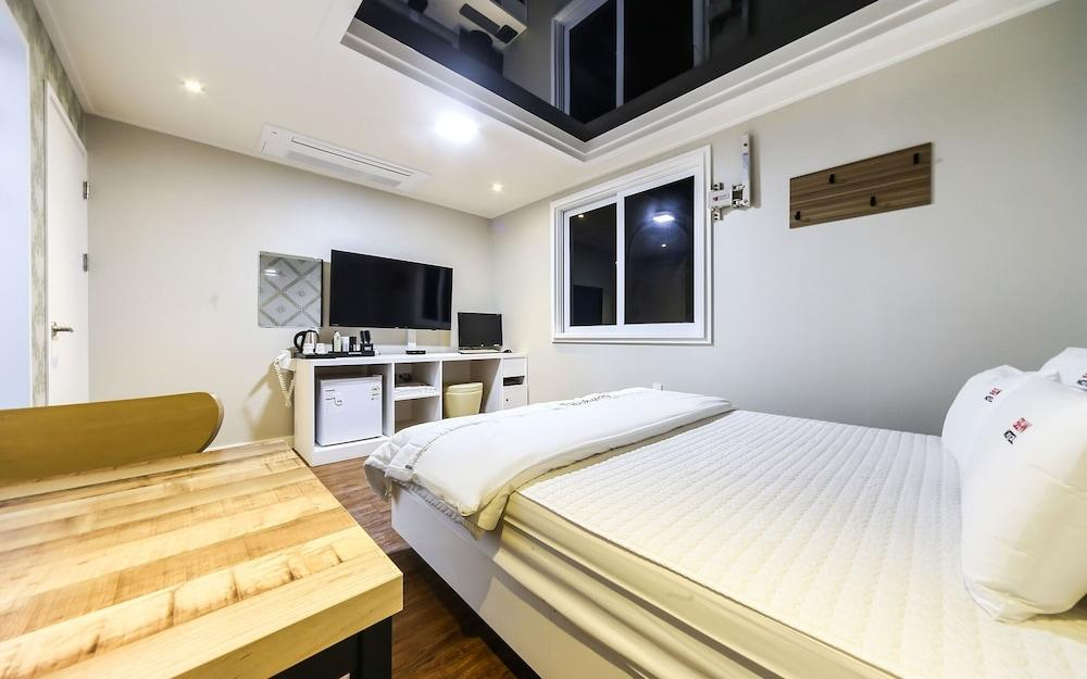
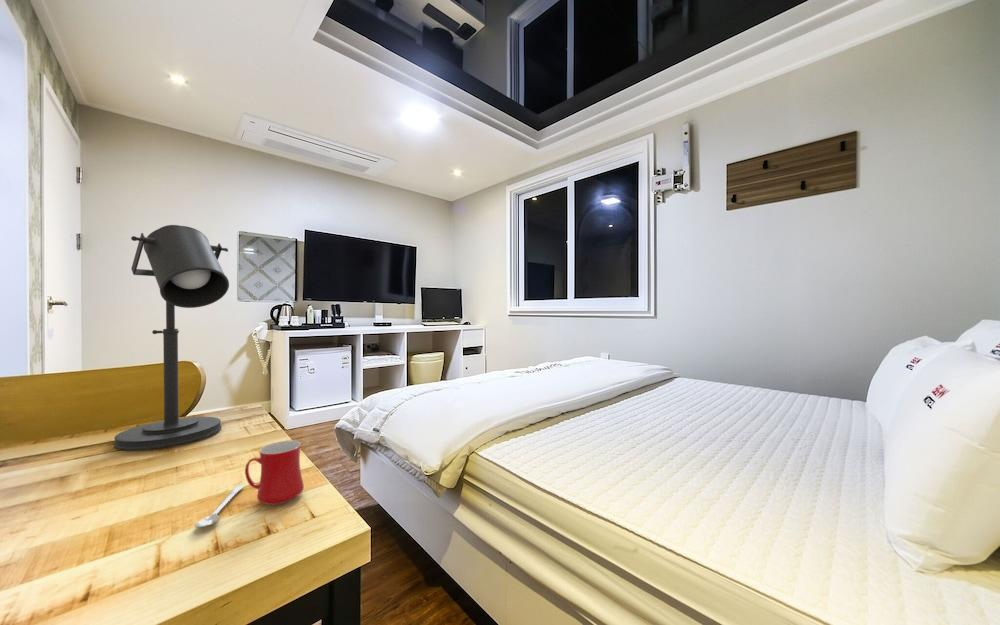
+ desk lamp [113,224,230,451]
+ mug [194,440,305,528]
